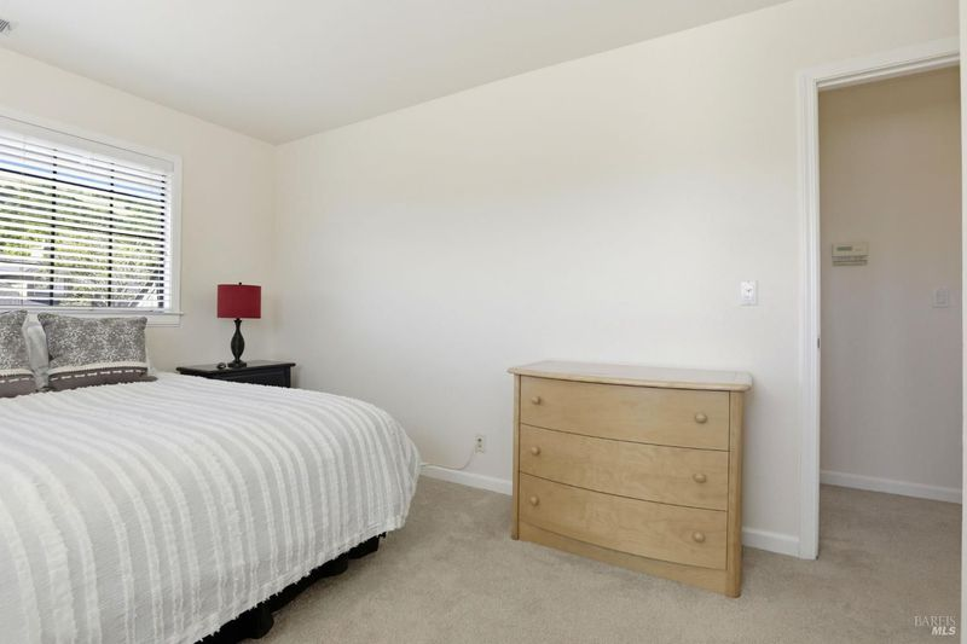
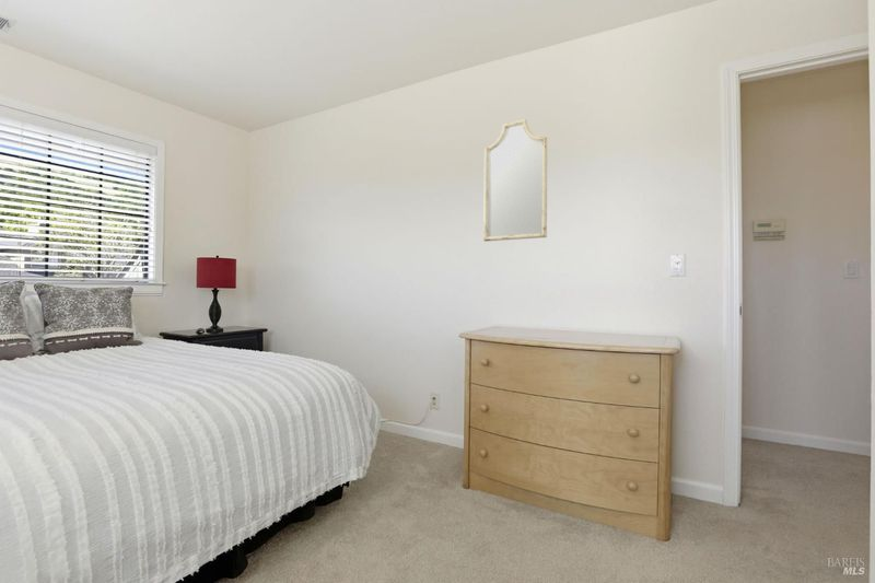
+ home mirror [482,118,548,242]
